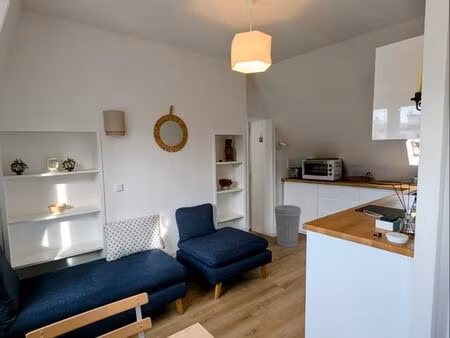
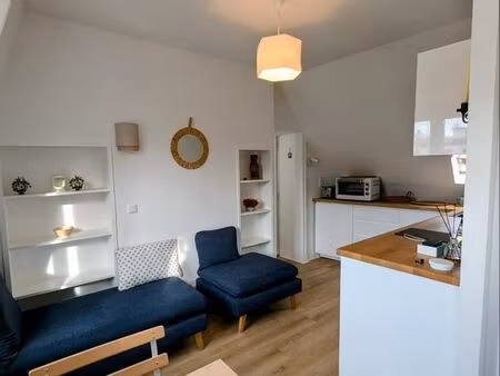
- trash can [273,204,302,248]
